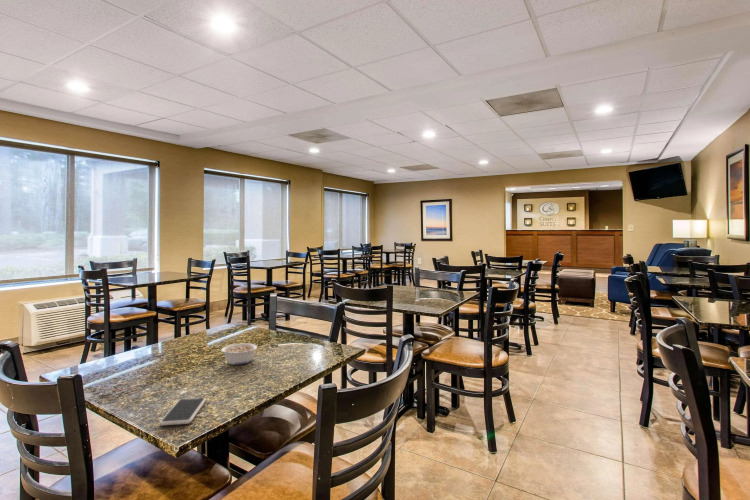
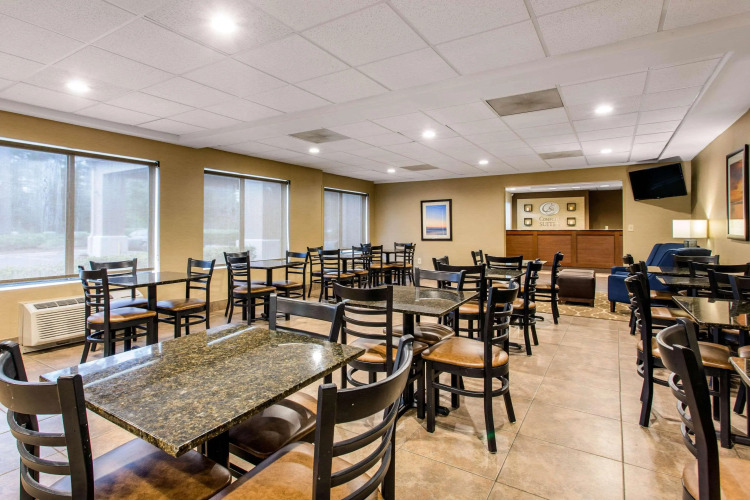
- smartphone [159,397,207,426]
- legume [220,342,258,366]
